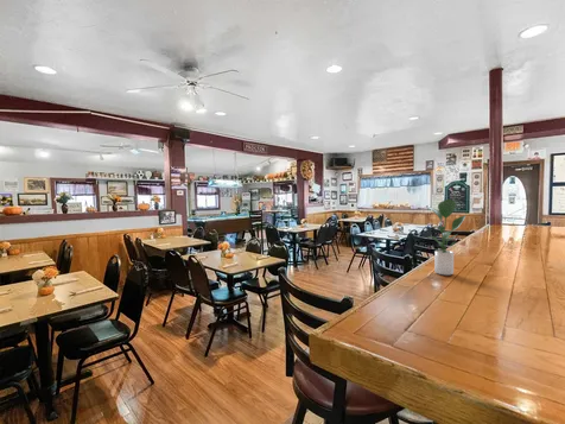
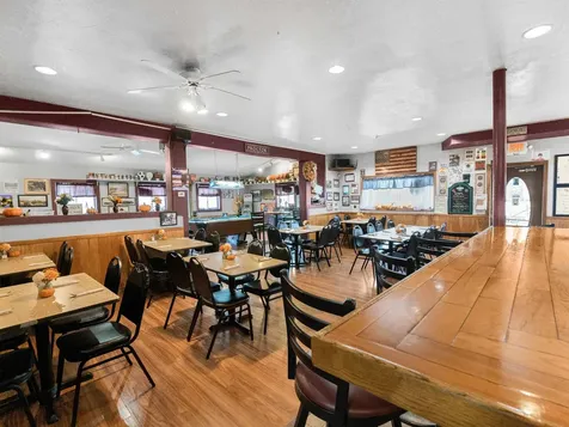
- potted plant [426,198,466,277]
